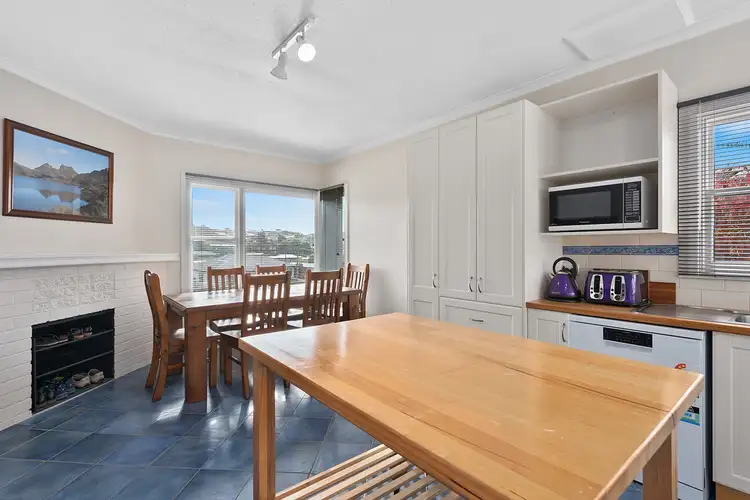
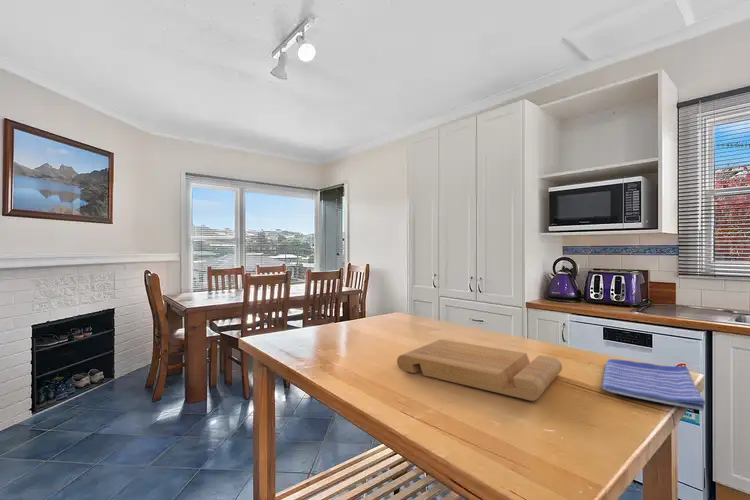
+ cutting board [396,339,563,402]
+ dish towel [601,358,706,412]
